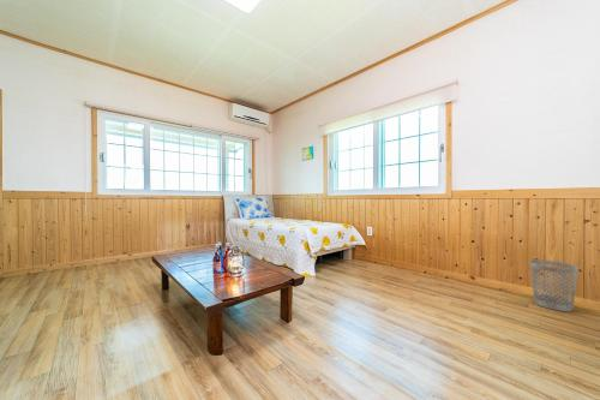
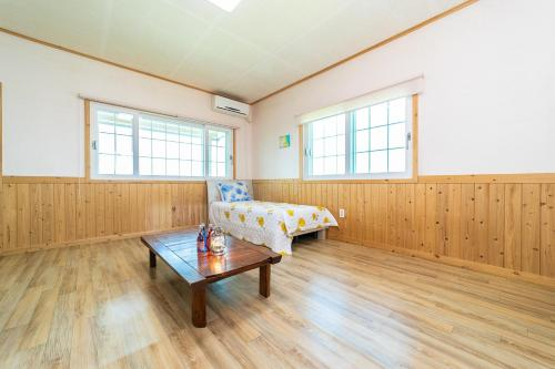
- wastebasket [529,258,580,312]
